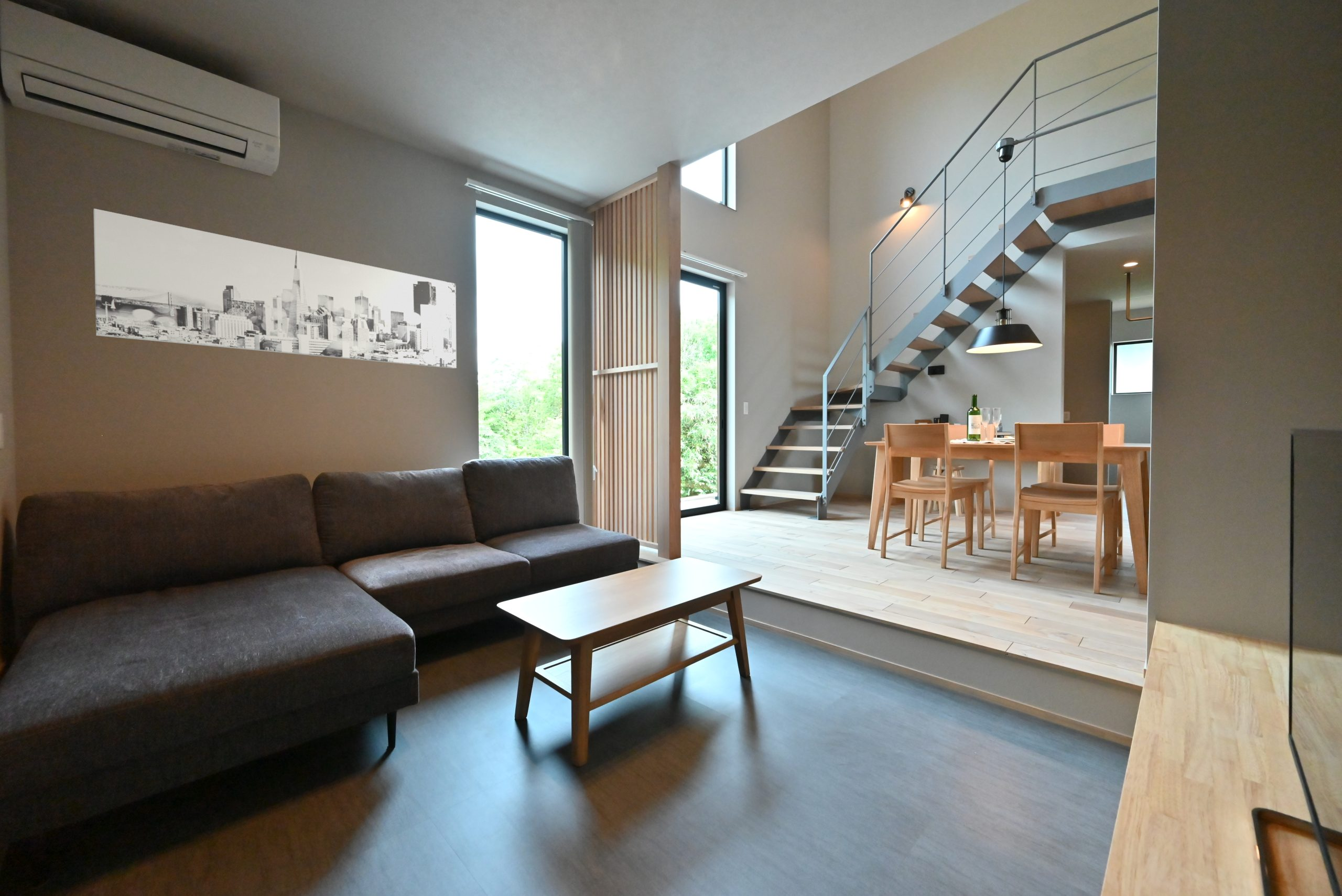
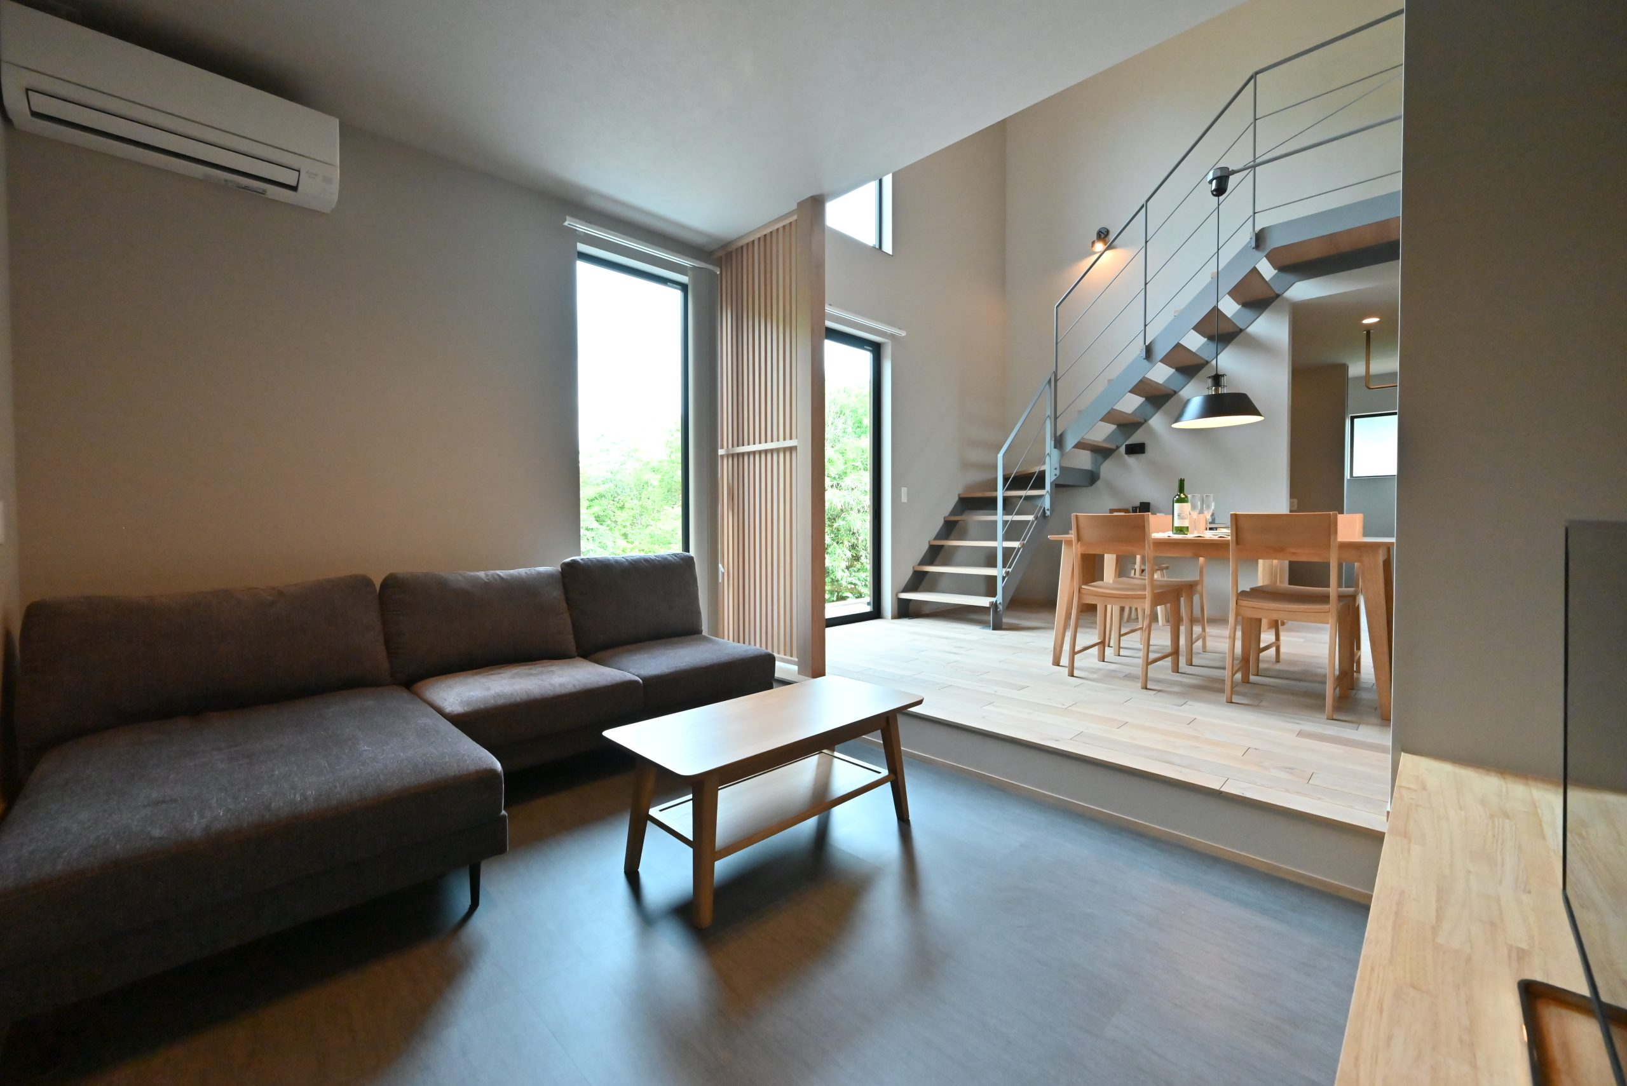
- wall art [93,208,457,369]
